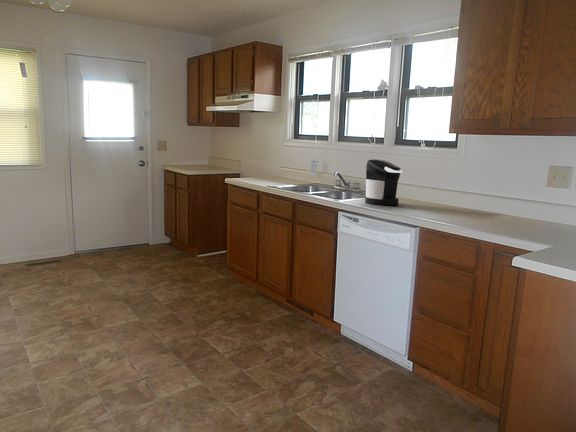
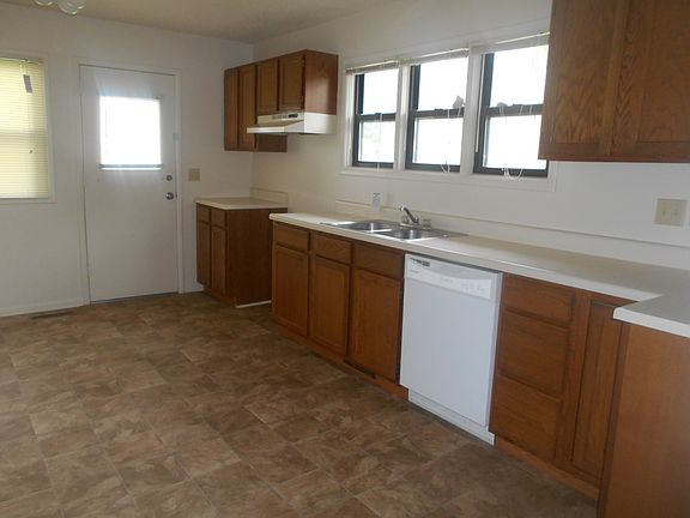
- coffee maker [364,158,403,206]
